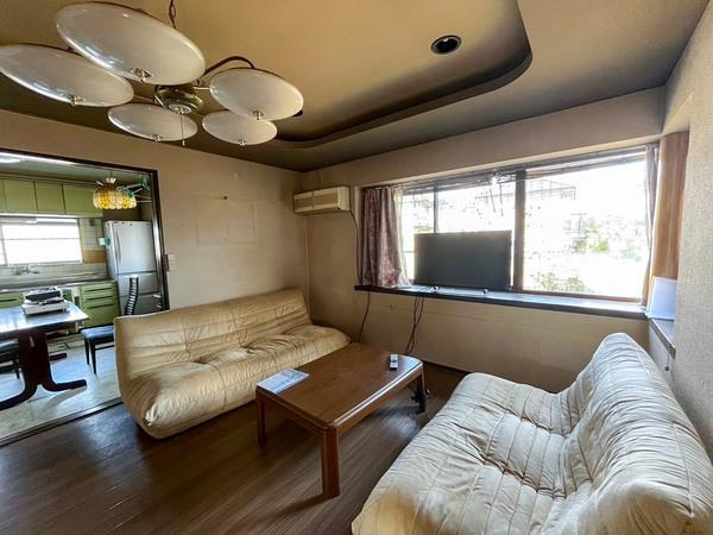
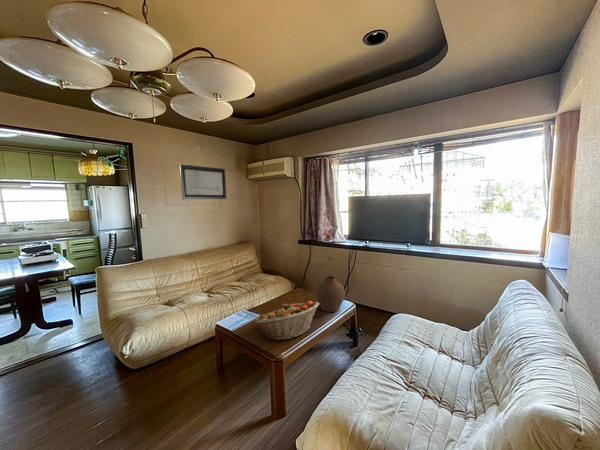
+ vase [315,275,346,313]
+ fruit basket [253,300,320,341]
+ wall art [179,164,227,200]
